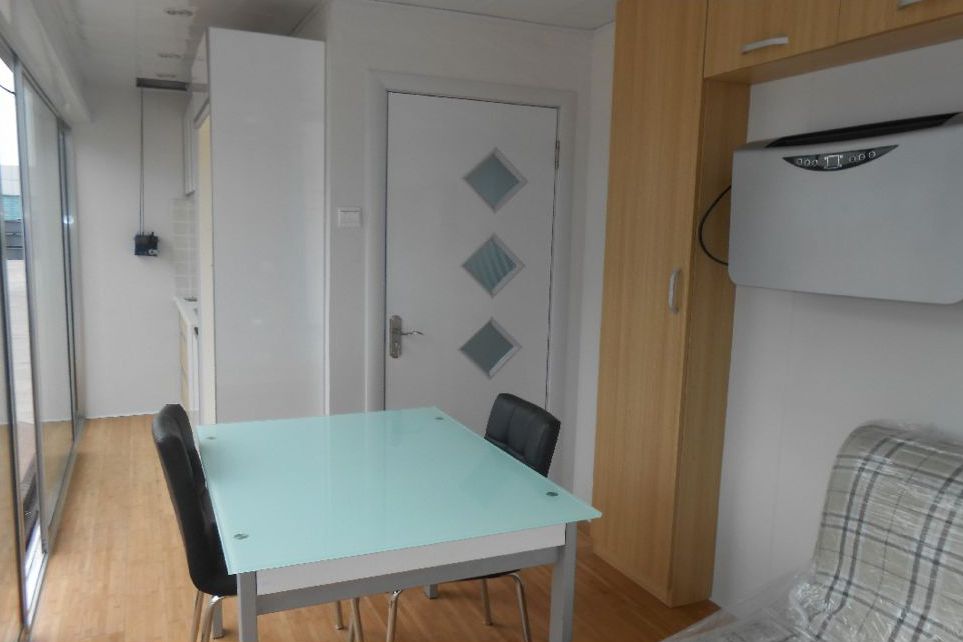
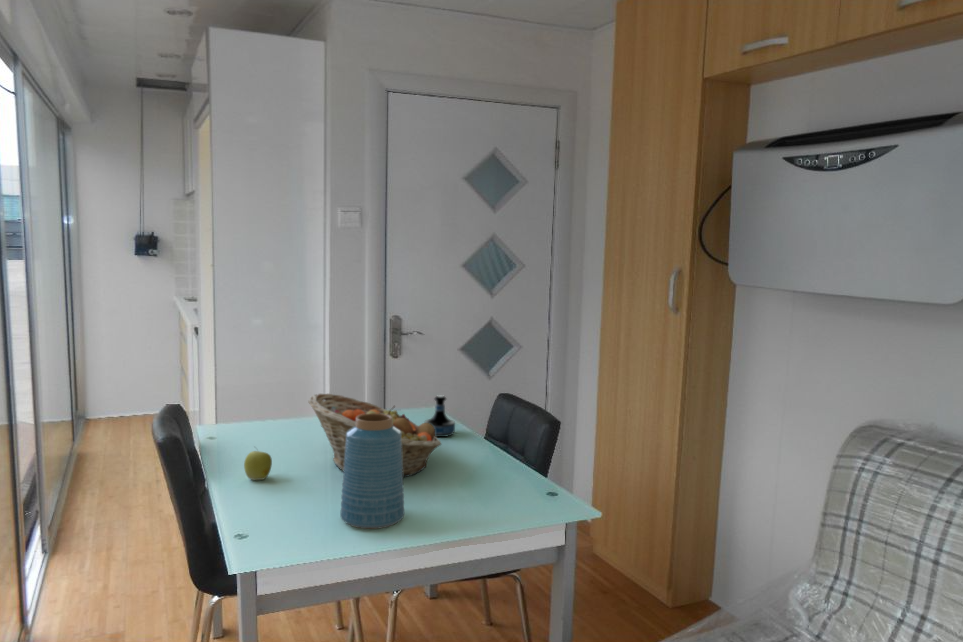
+ vase [339,413,405,530]
+ tequila bottle [423,394,456,438]
+ apple [243,445,273,481]
+ fruit basket [307,393,442,478]
